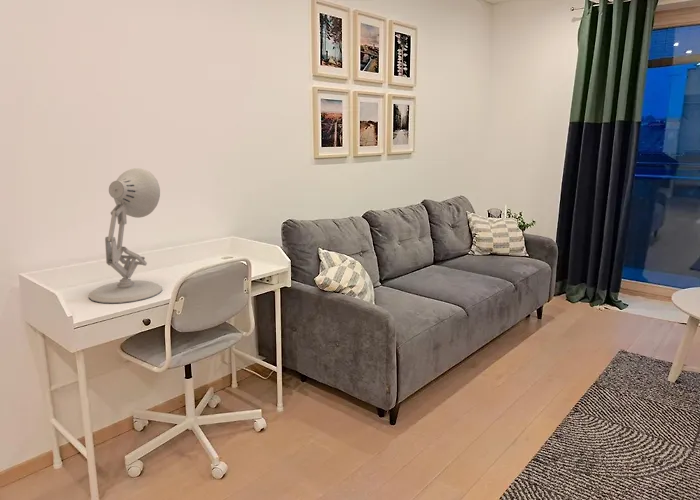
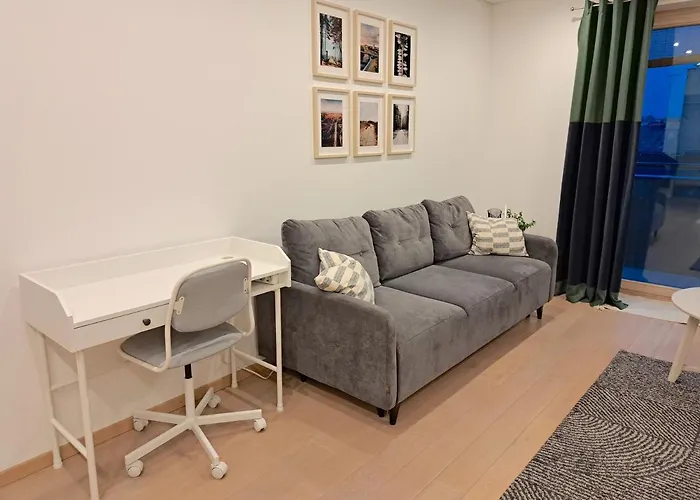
- desk lamp [88,168,163,304]
